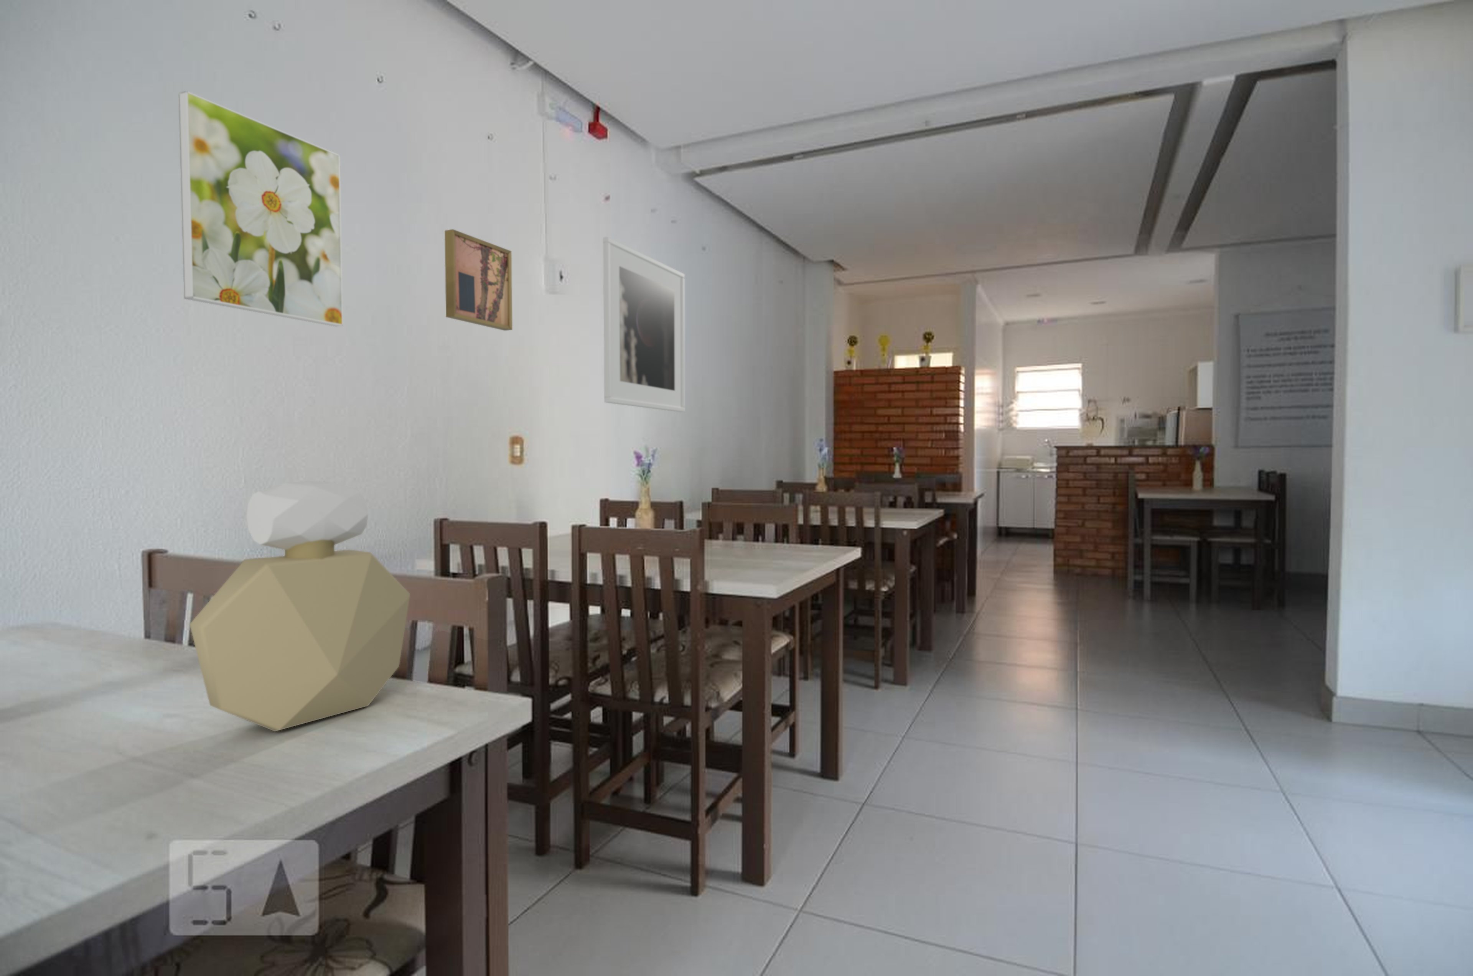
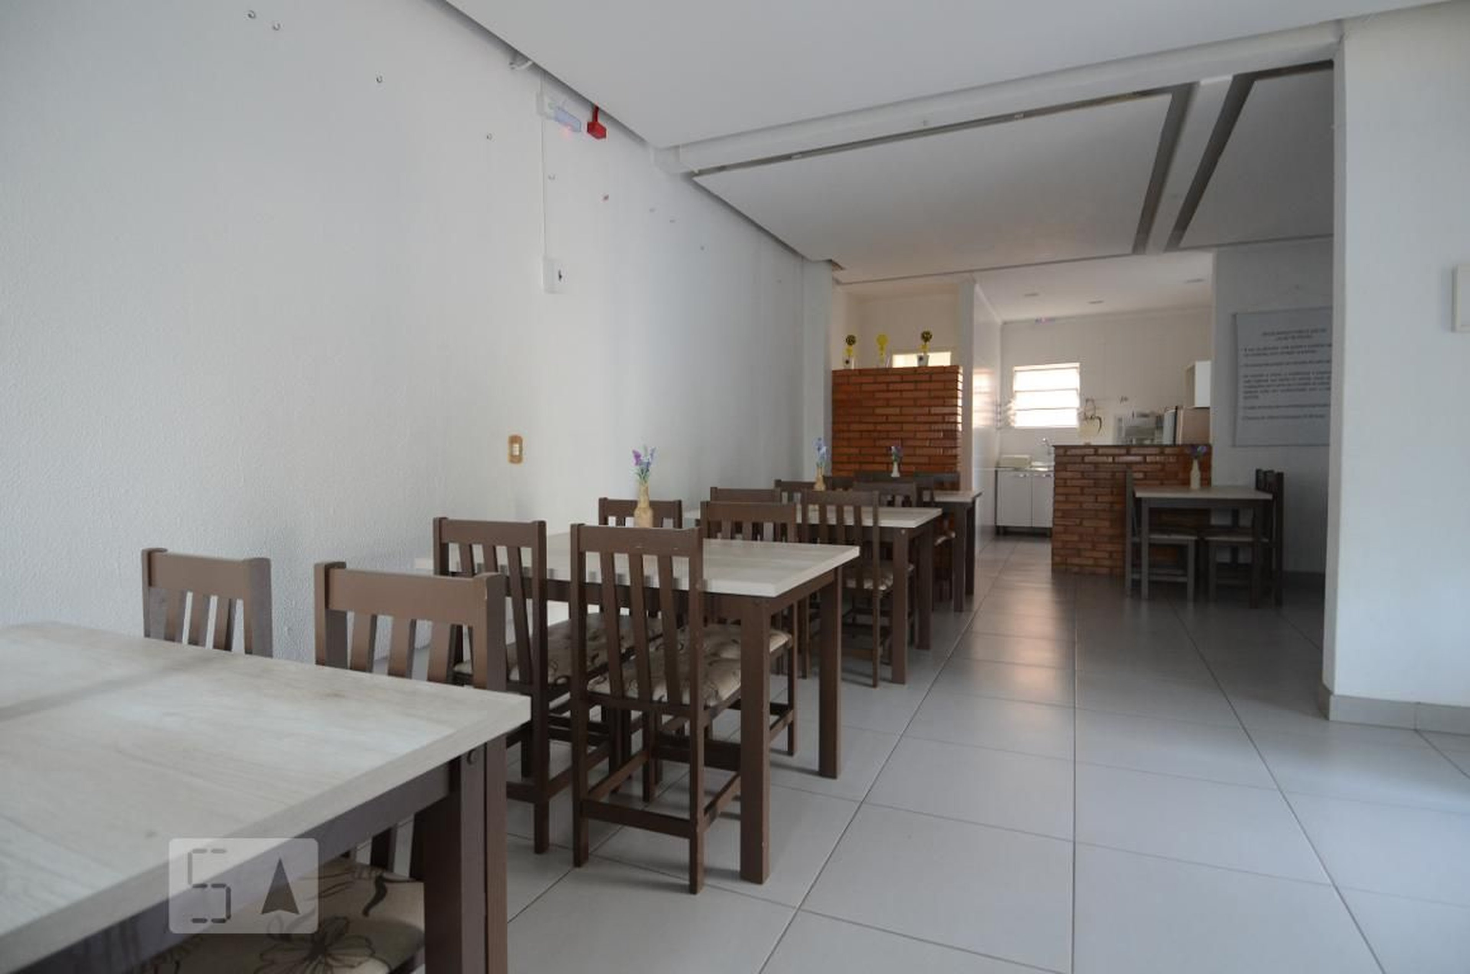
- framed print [179,90,343,327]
- perfume bottle [190,480,411,732]
- wall art [445,229,513,331]
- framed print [602,236,685,413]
